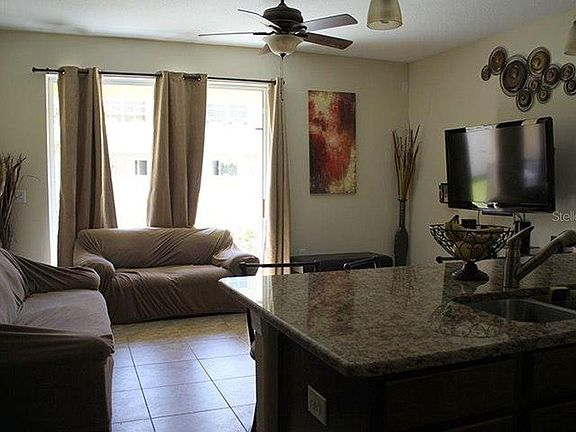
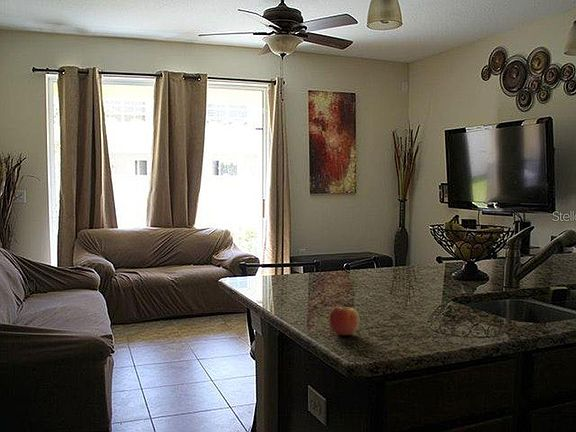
+ apple [328,302,361,336]
